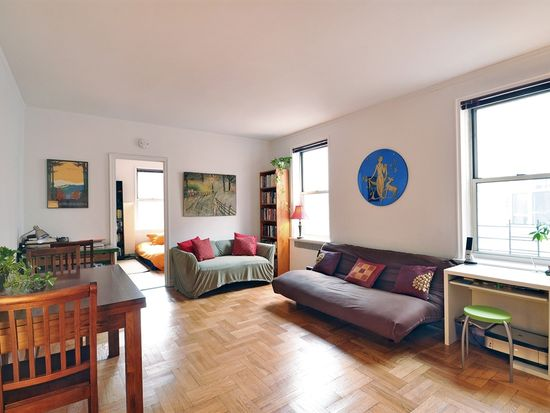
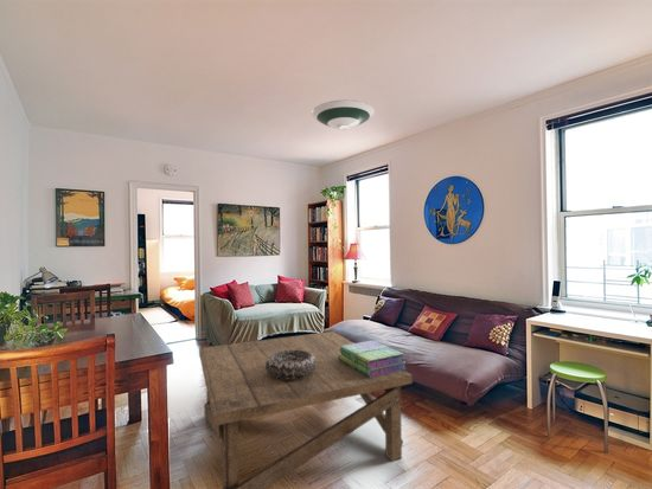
+ stack of books [338,340,408,378]
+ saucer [311,98,376,131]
+ coffee table [198,330,414,489]
+ decorative bowl [266,350,317,379]
